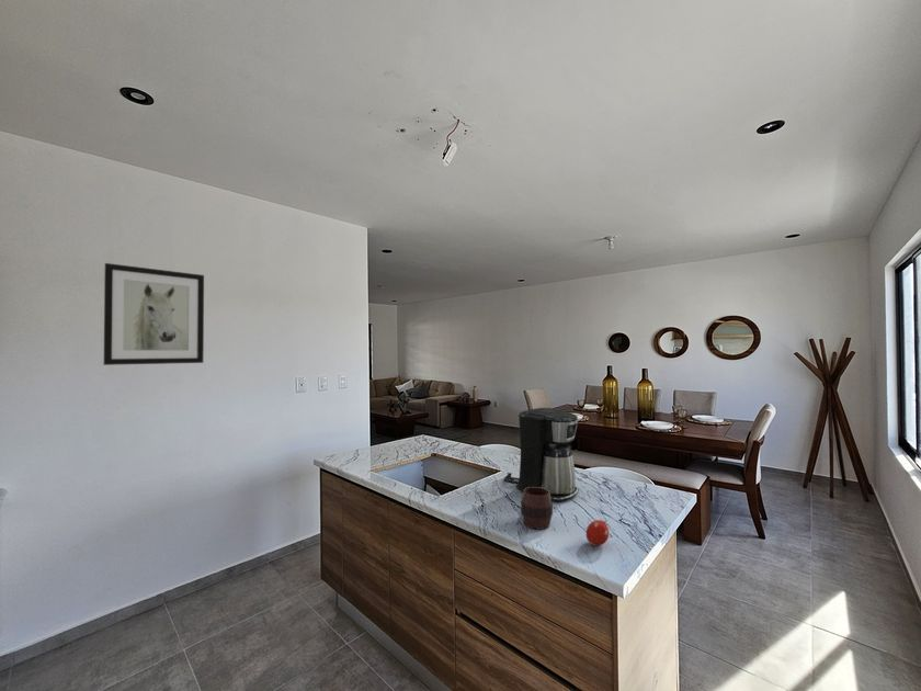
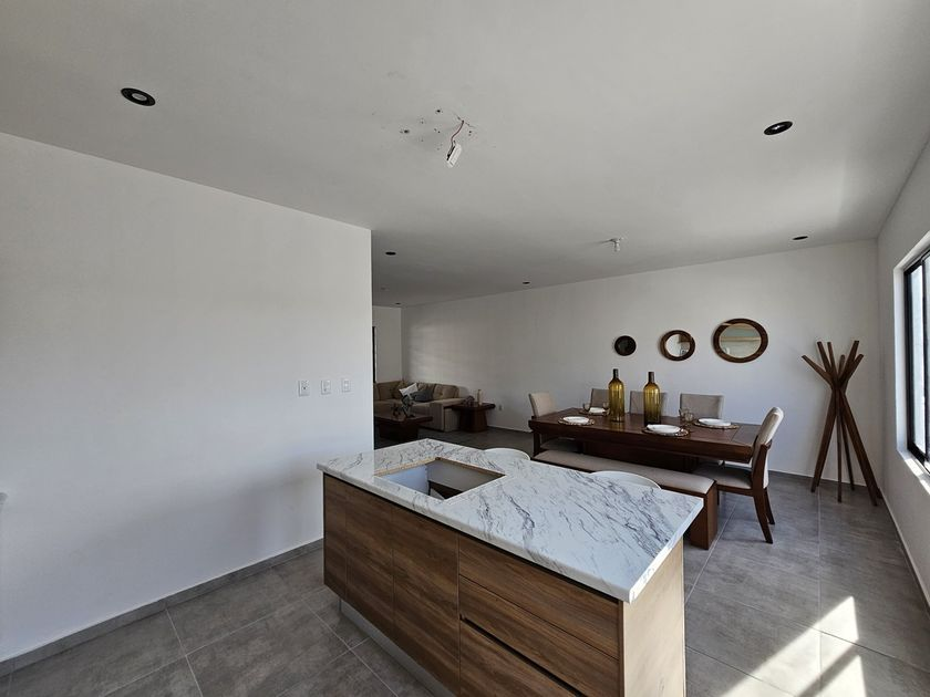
- cup [520,487,554,531]
- wall art [103,262,205,366]
- fruit [584,519,610,547]
- coffee maker [503,407,580,502]
